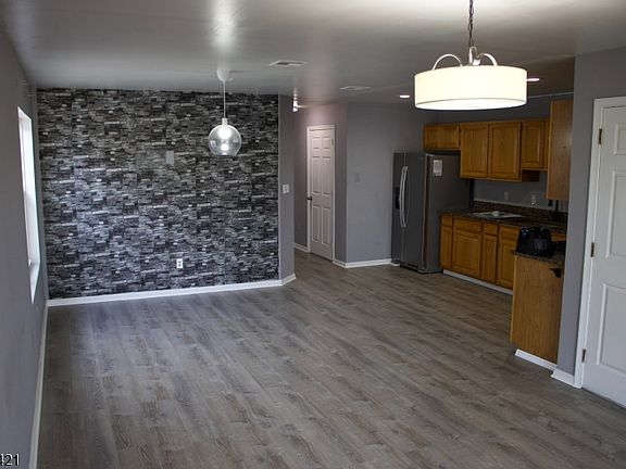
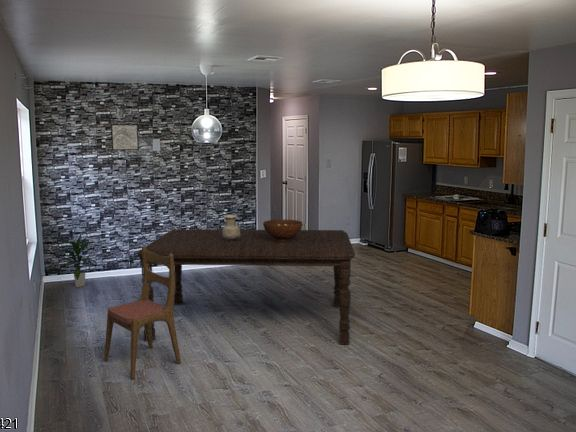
+ vase [221,214,241,240]
+ dining table [136,228,356,345]
+ fruit bowl [262,218,304,241]
+ wall art [110,123,140,151]
+ dining chair [103,245,182,380]
+ indoor plant [58,233,98,288]
